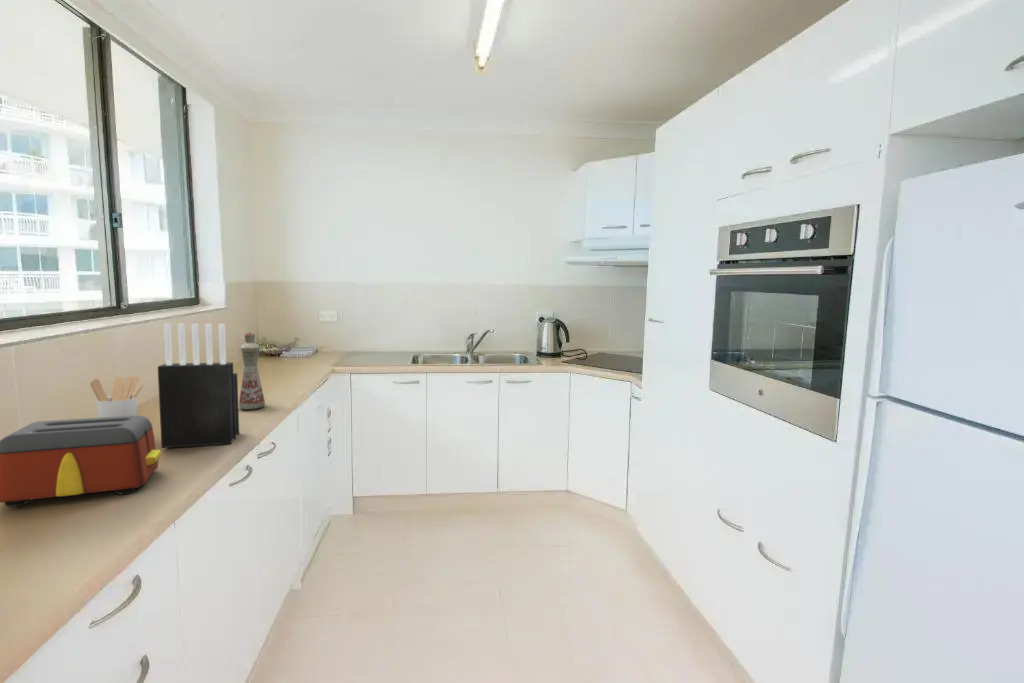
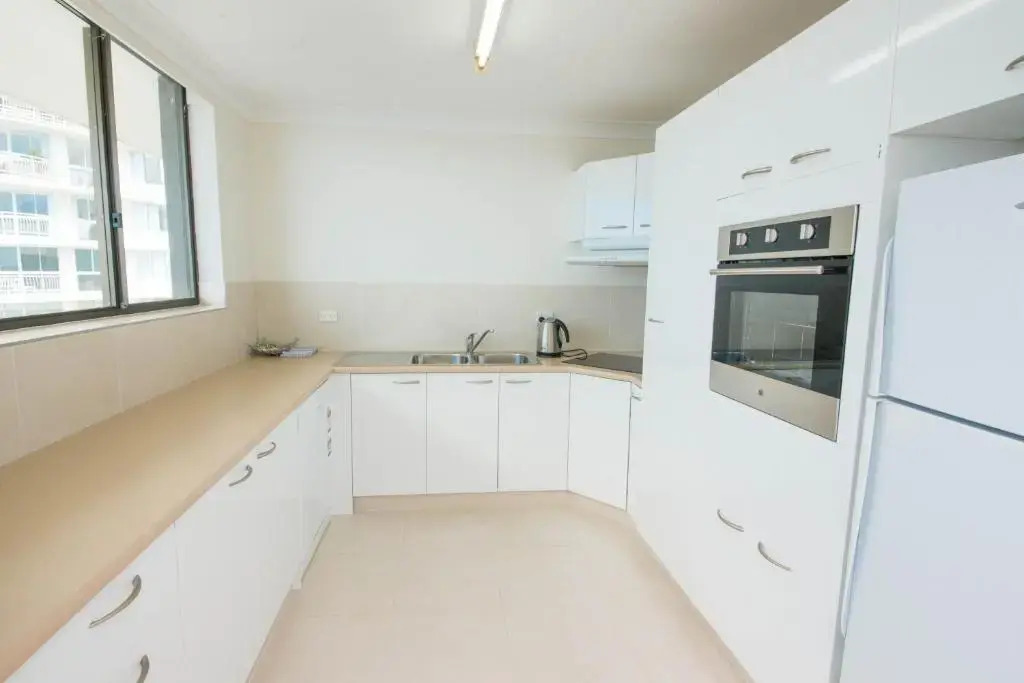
- utensil holder [89,375,145,418]
- bottle [238,331,266,410]
- toaster [0,414,162,508]
- knife block [157,323,240,449]
